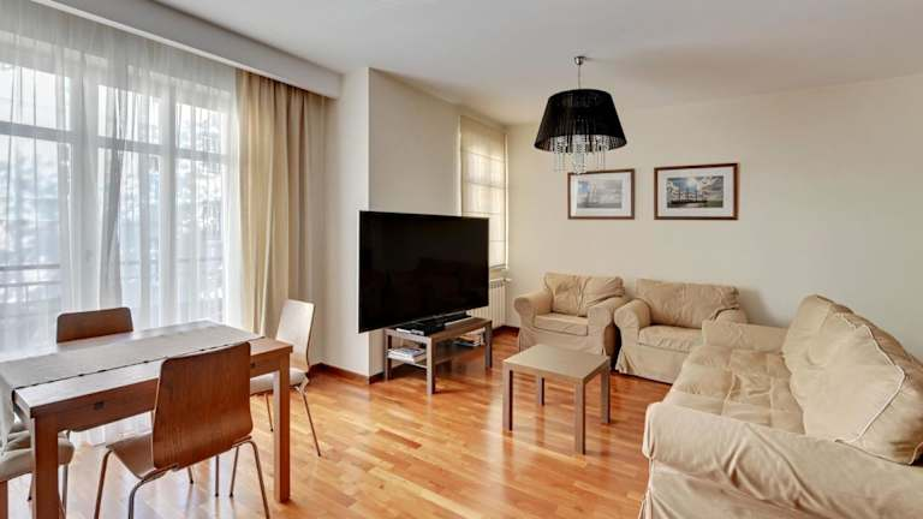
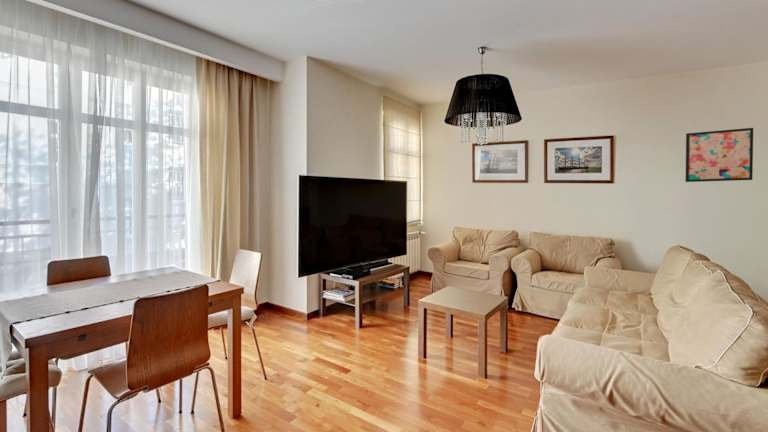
+ wall art [685,127,754,183]
